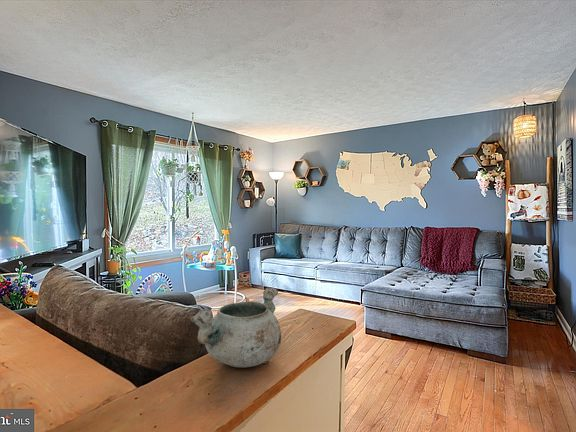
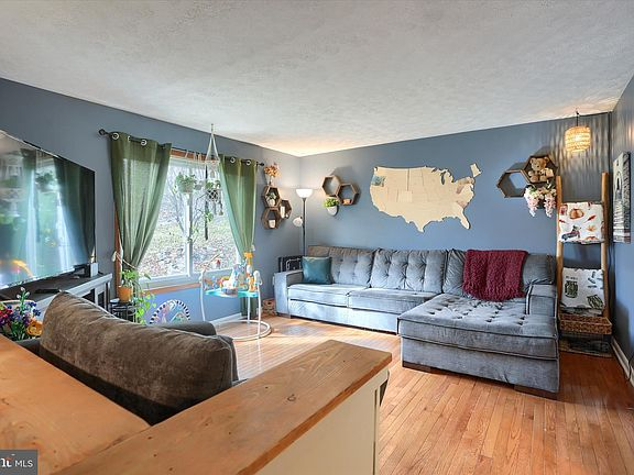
- decorative bowl [189,286,282,368]
